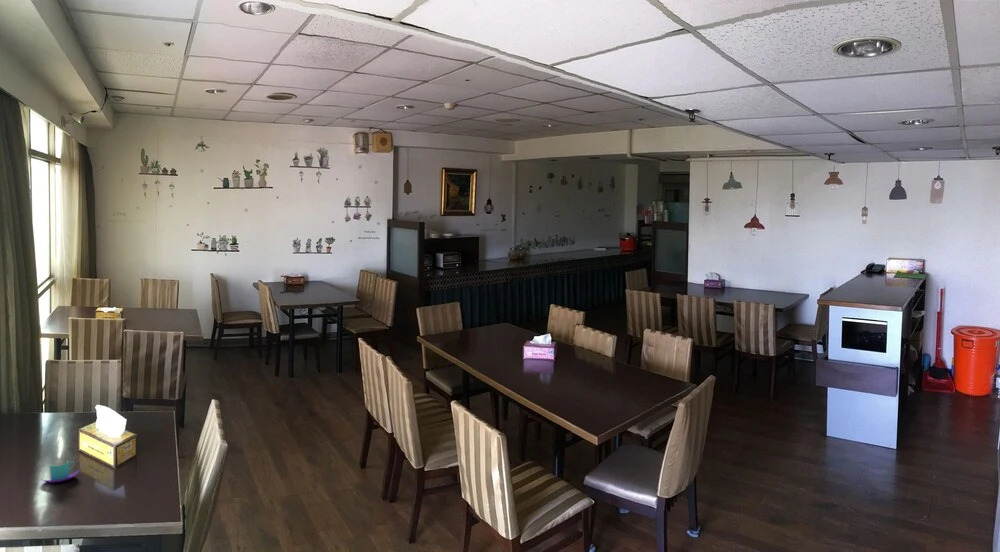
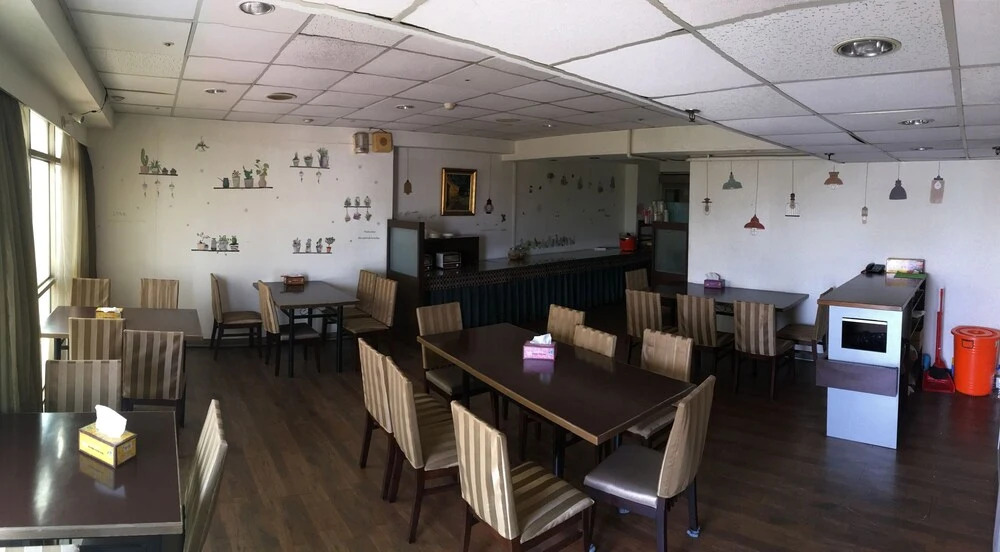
- teacup [39,460,80,484]
